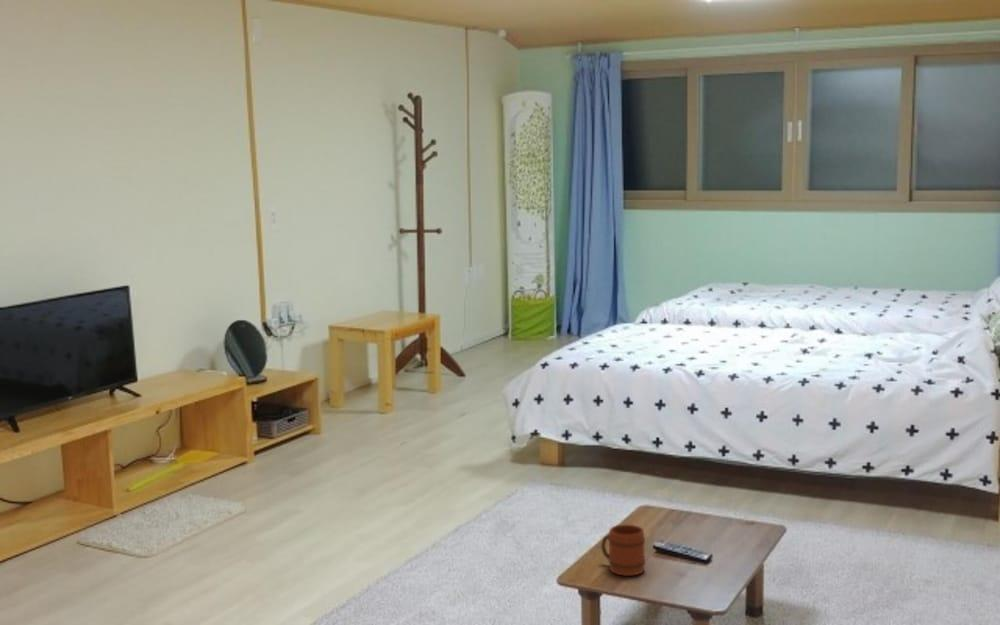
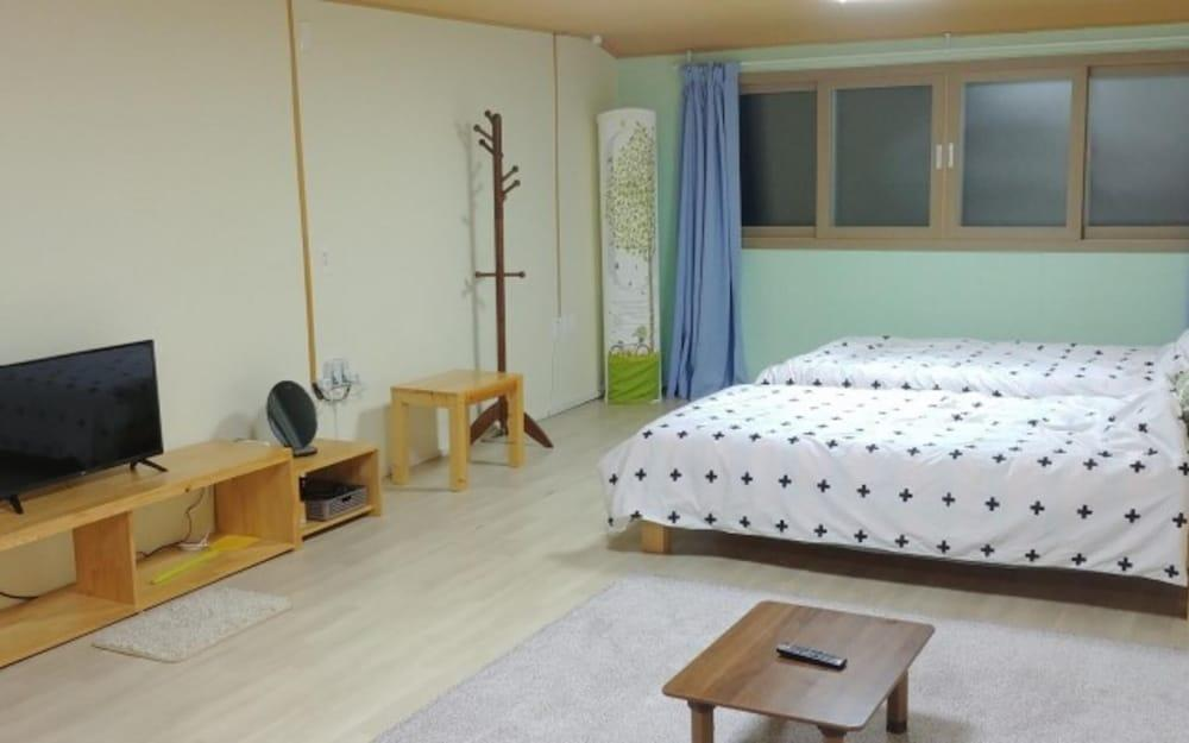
- mug [600,524,646,577]
